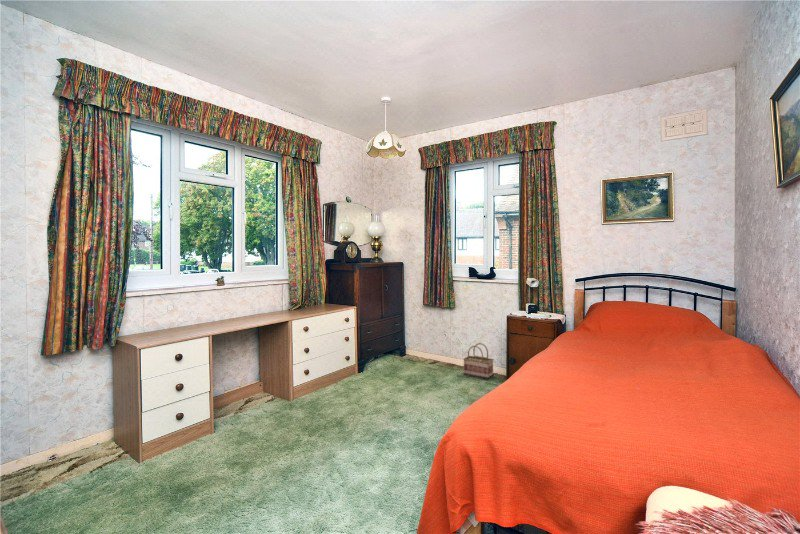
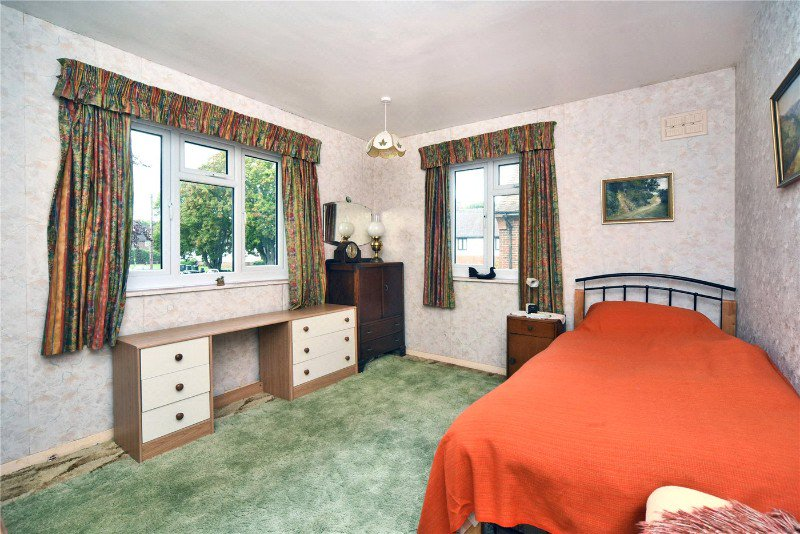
- basket [462,342,495,379]
